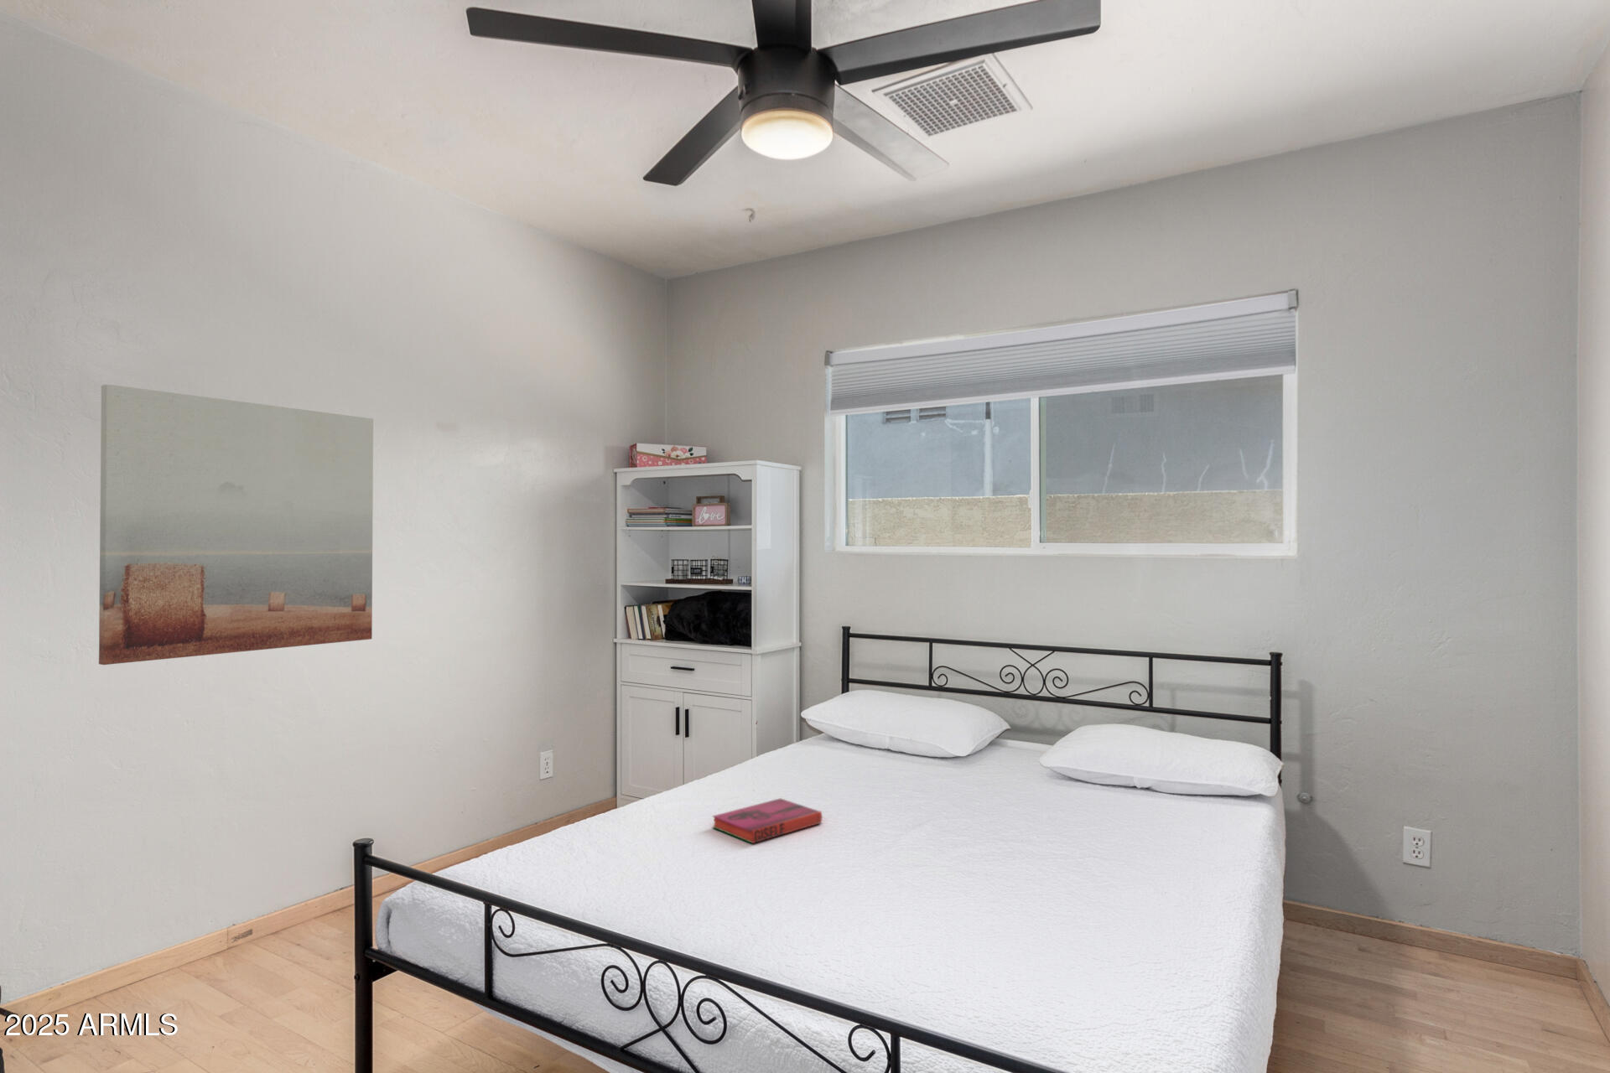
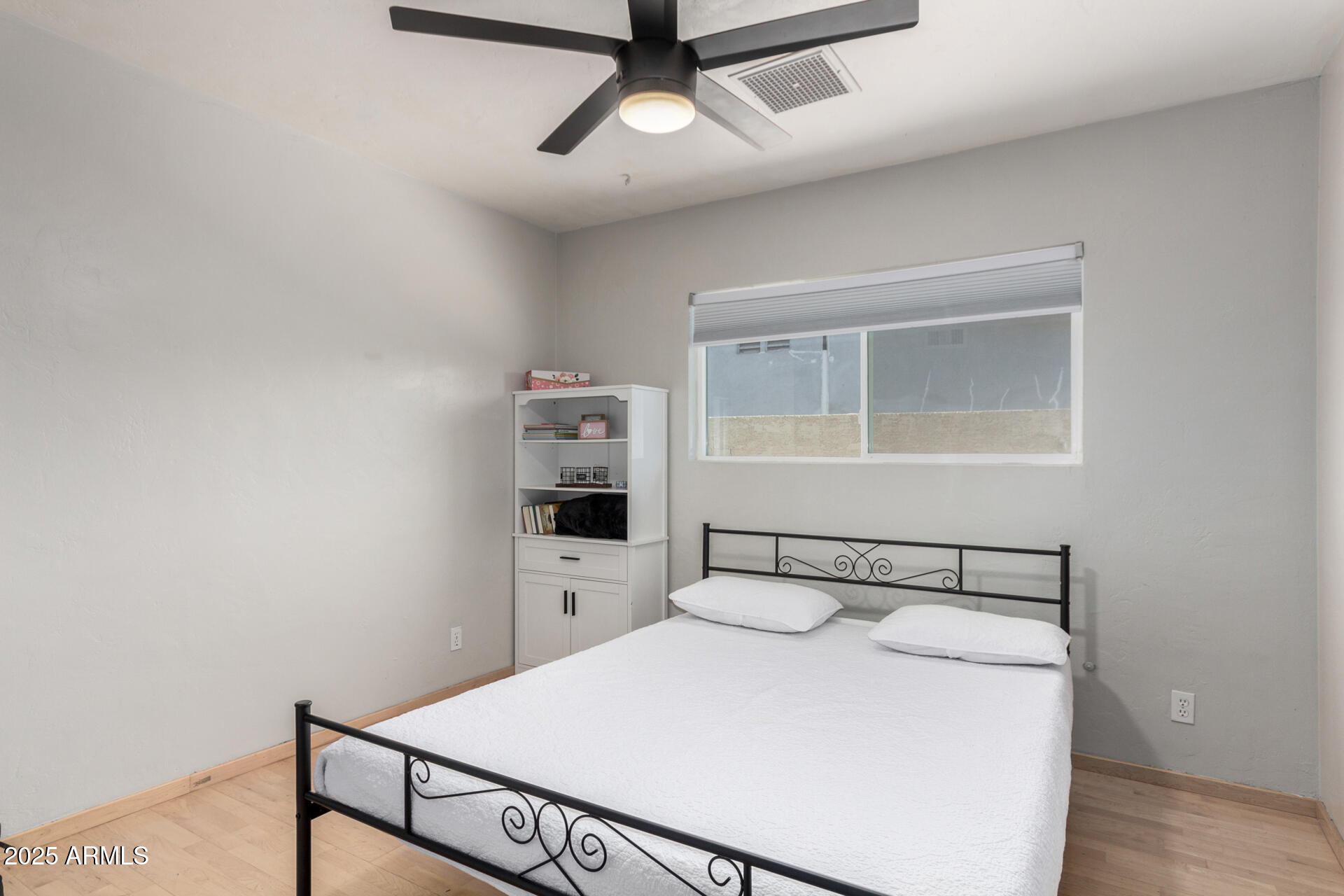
- hardback book [712,798,823,844]
- wall art [98,384,374,666]
